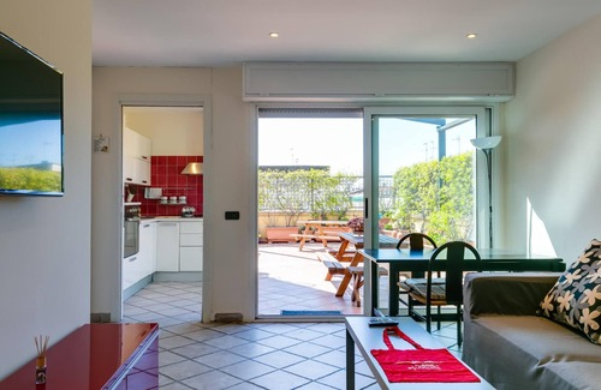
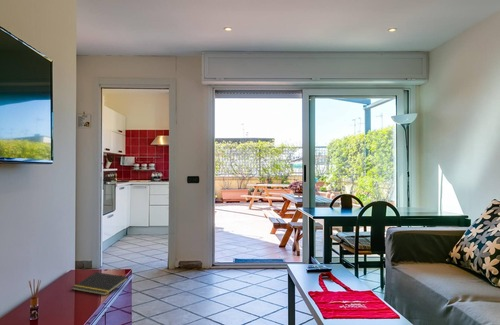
+ notepad [71,271,129,296]
